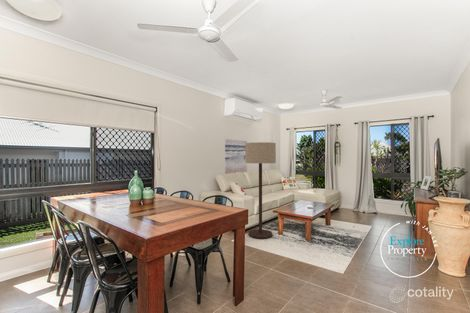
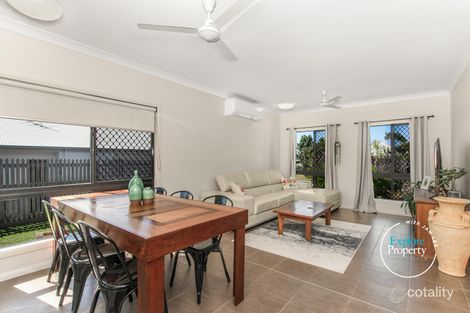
- wall art [224,138,248,175]
- floor lamp [245,141,277,240]
